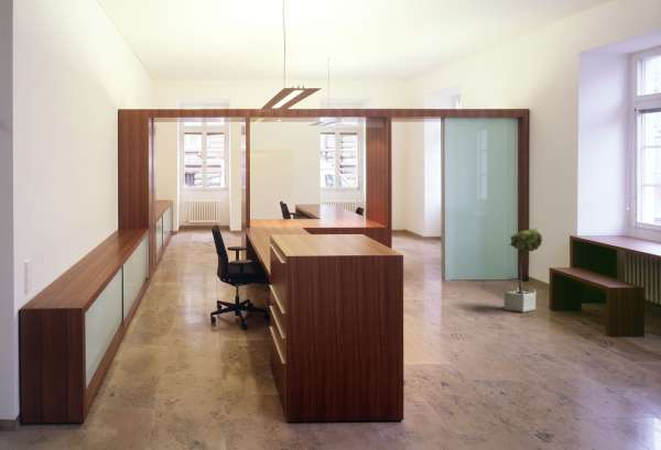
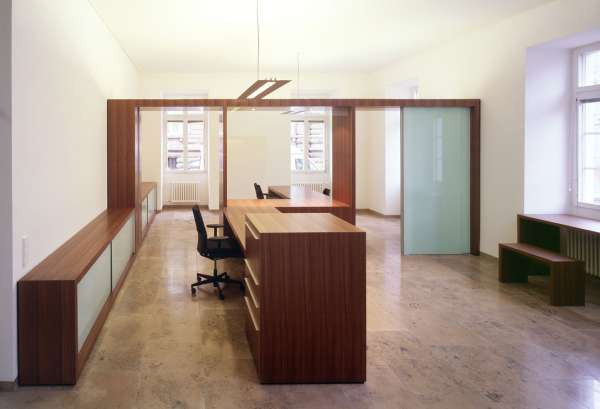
- potted tree [502,227,543,314]
